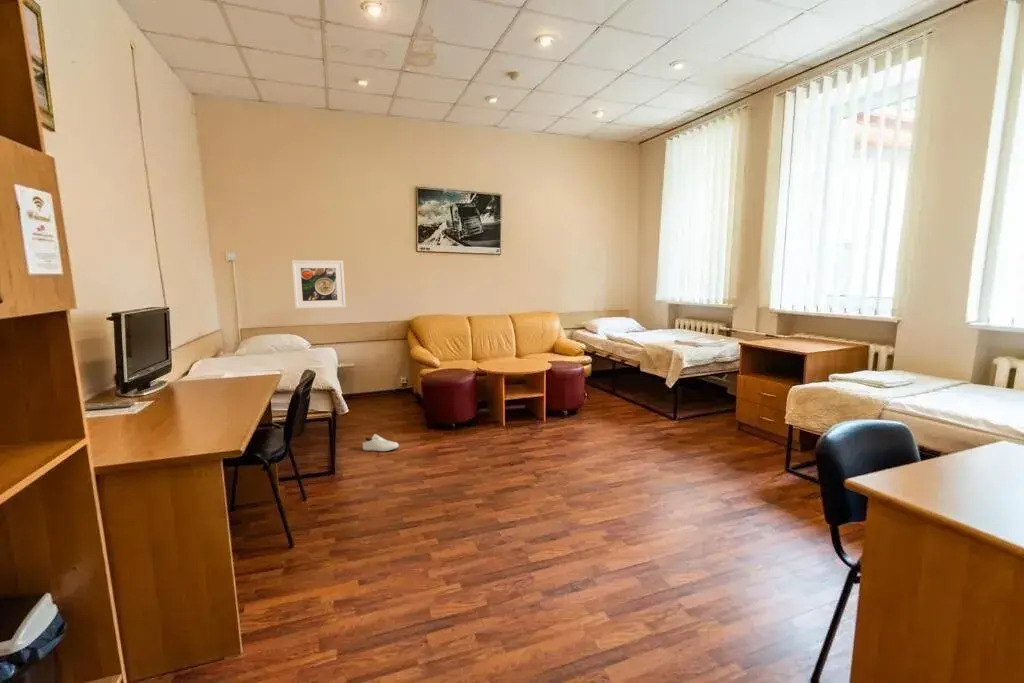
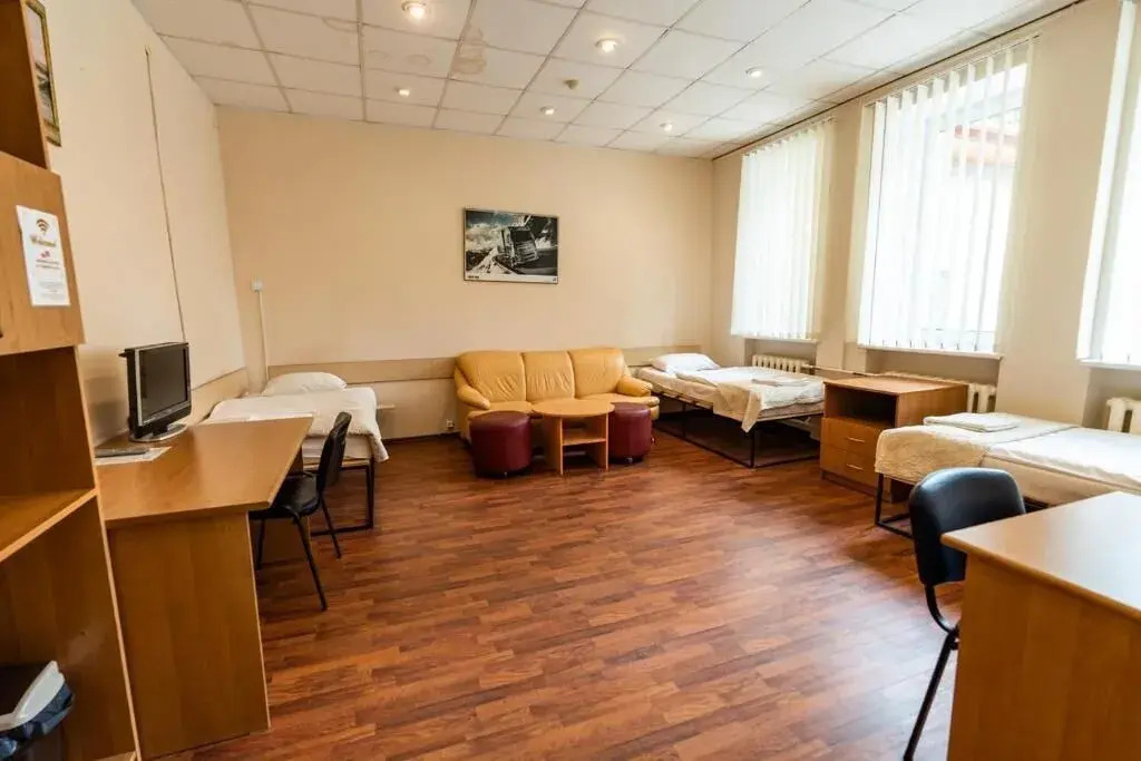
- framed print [291,259,347,310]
- shoe [362,433,400,452]
